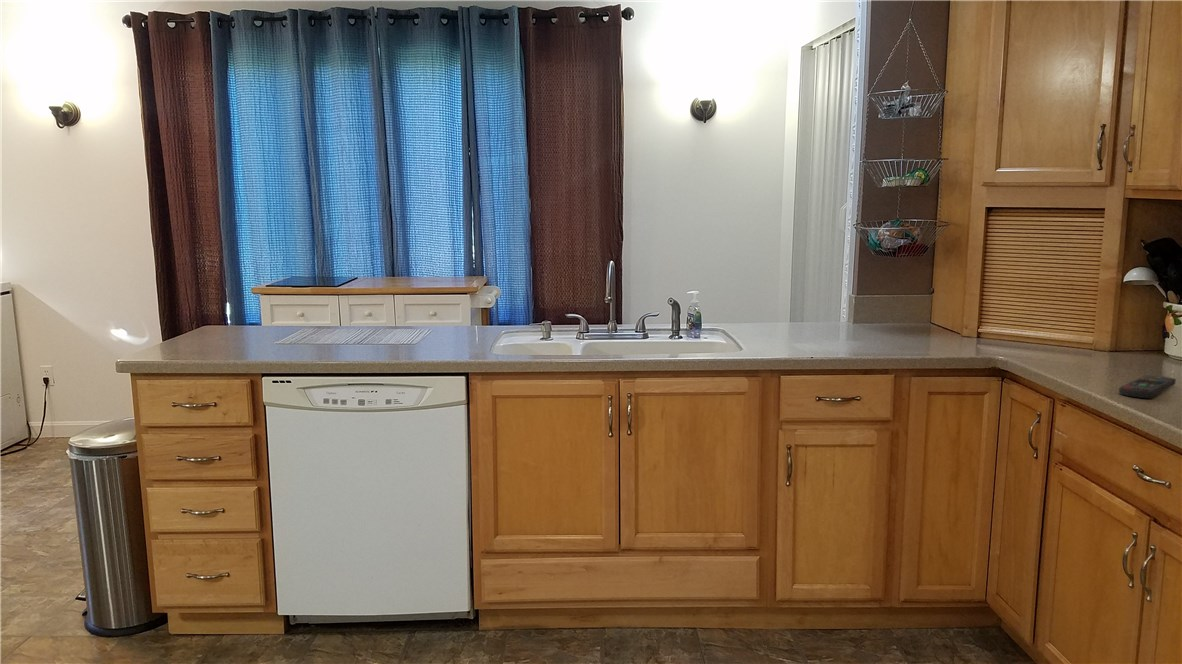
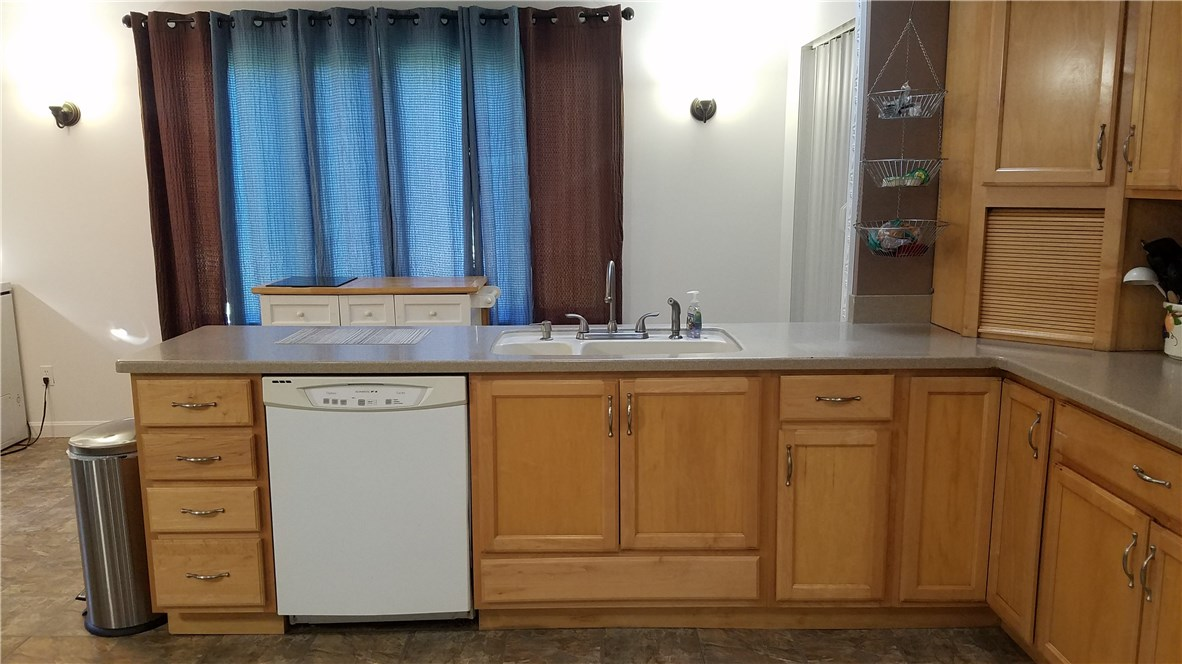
- remote control [1118,374,1177,399]
